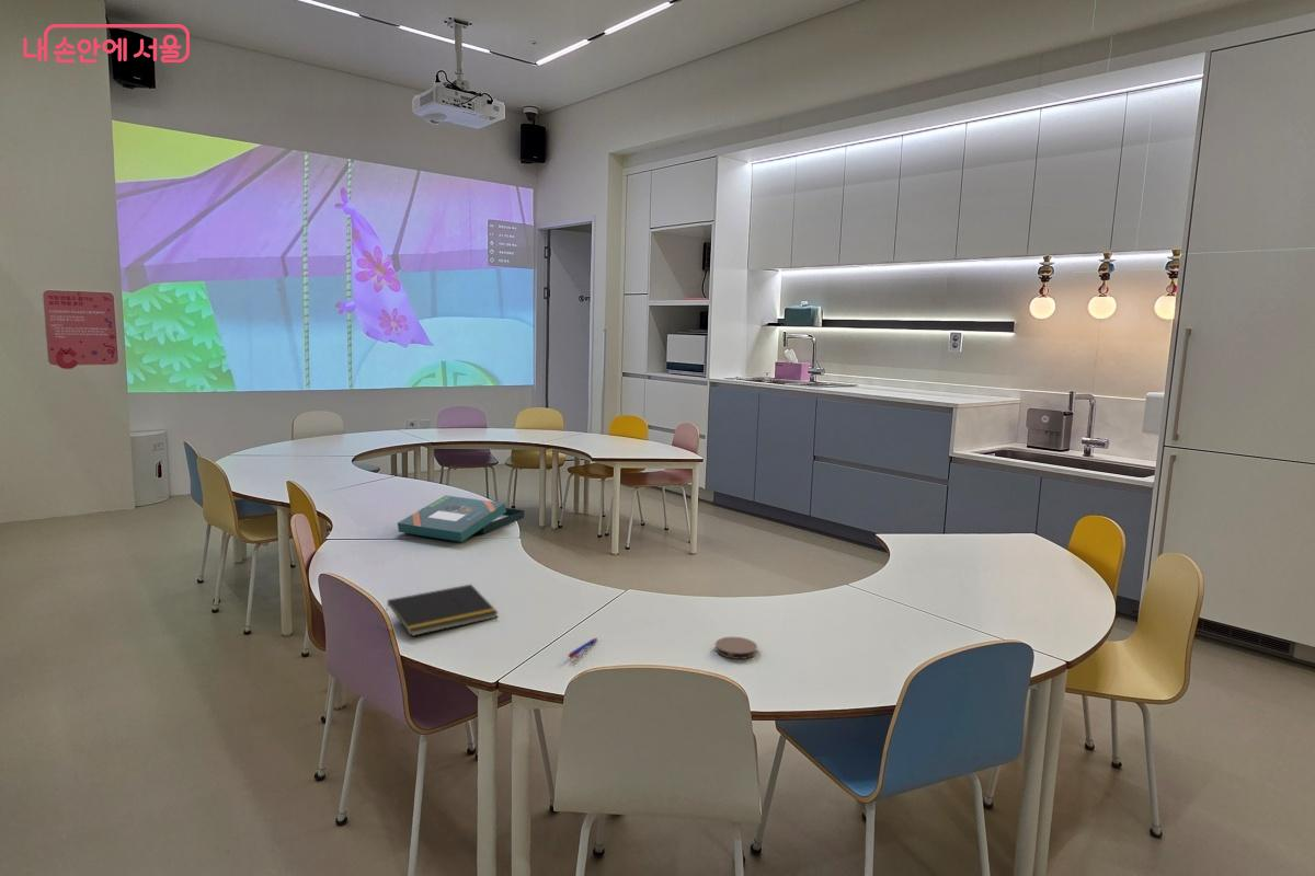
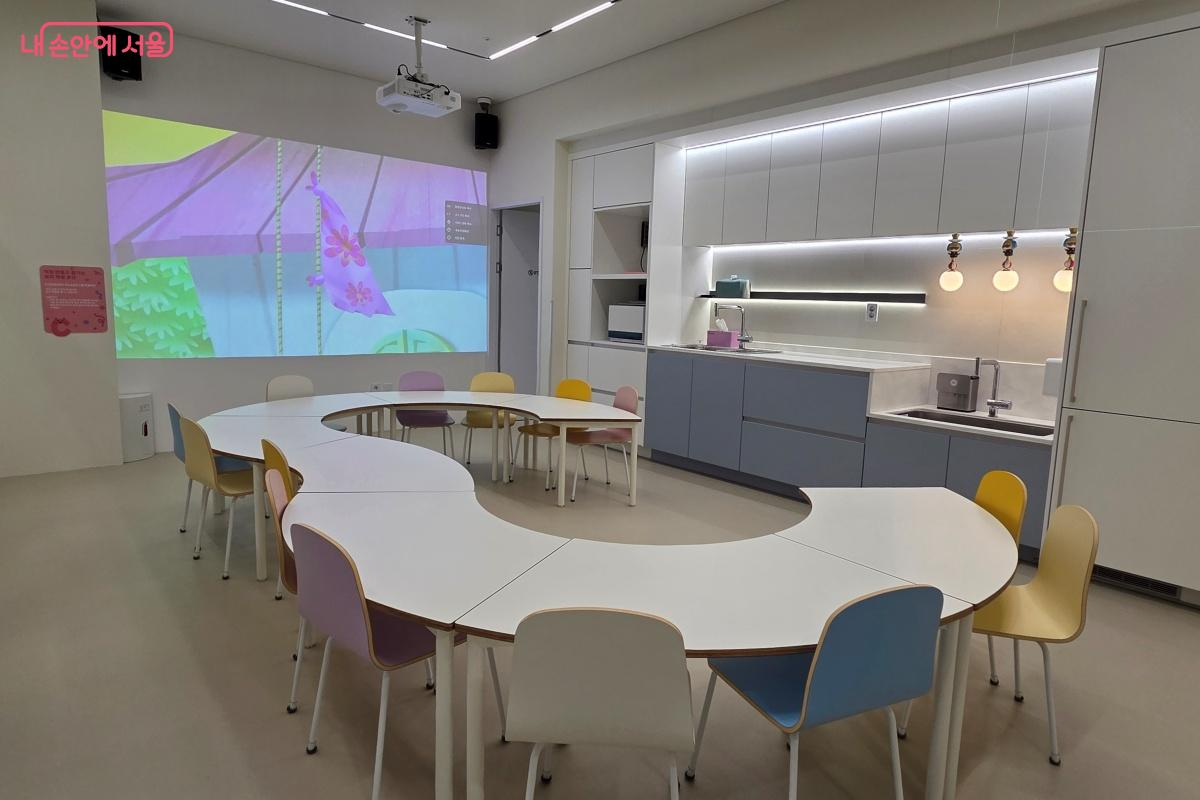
- coaster [714,636,758,660]
- board game [397,495,525,543]
- notepad [386,584,500,637]
- pen [567,637,598,659]
